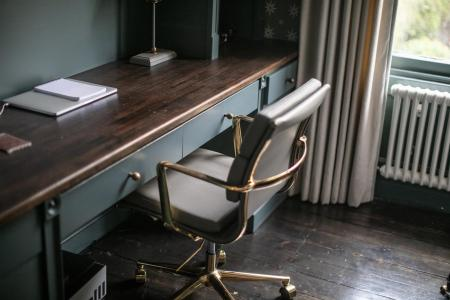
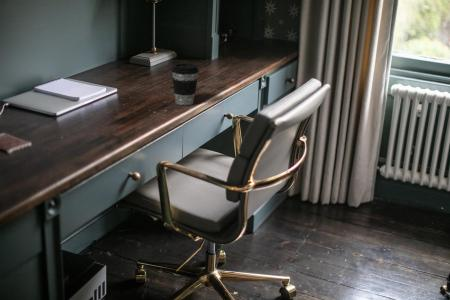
+ coffee cup [171,63,200,106]
